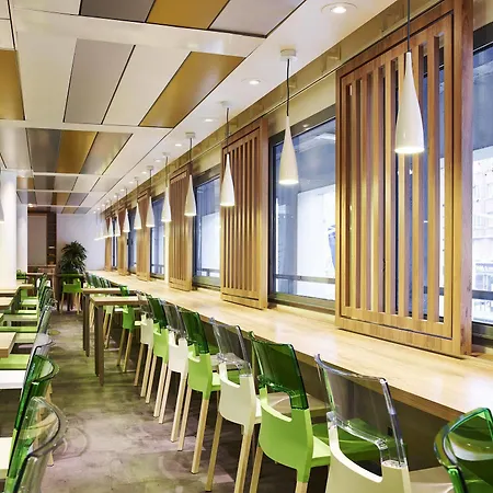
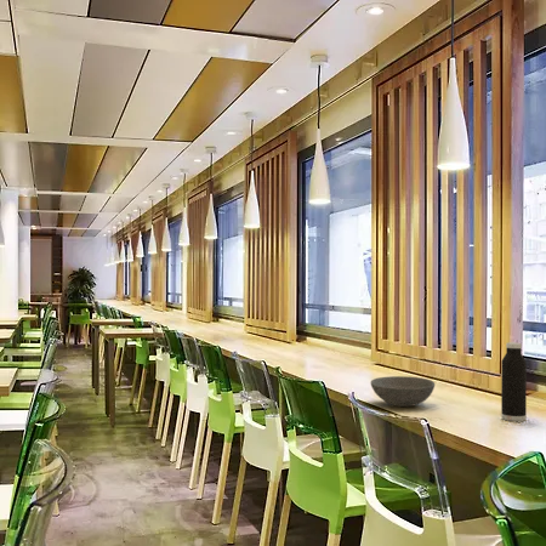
+ water bottle [500,341,528,422]
+ bowl [370,375,436,408]
